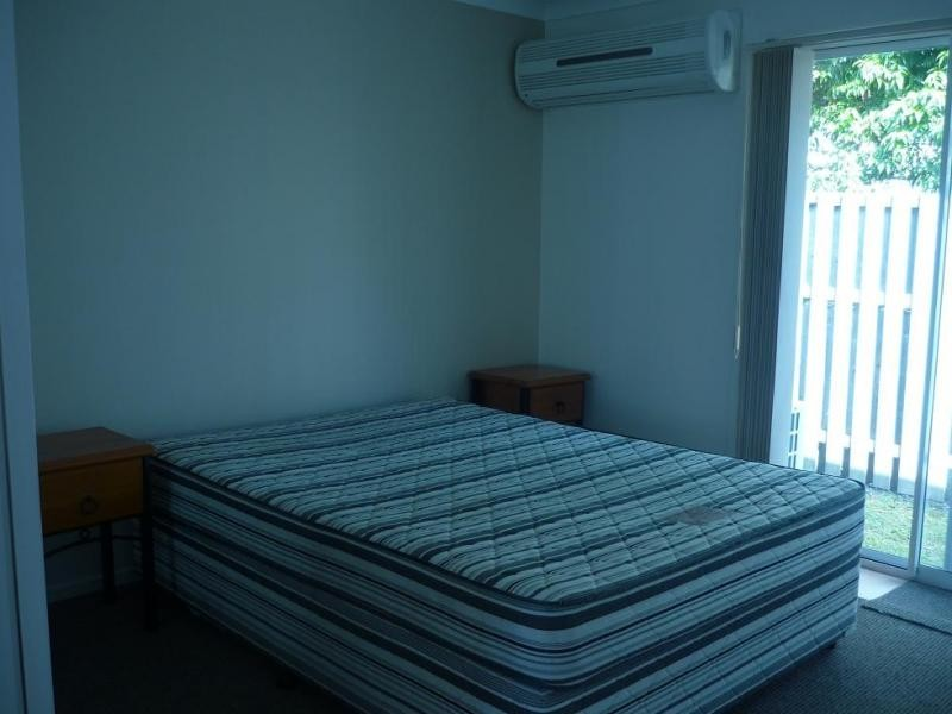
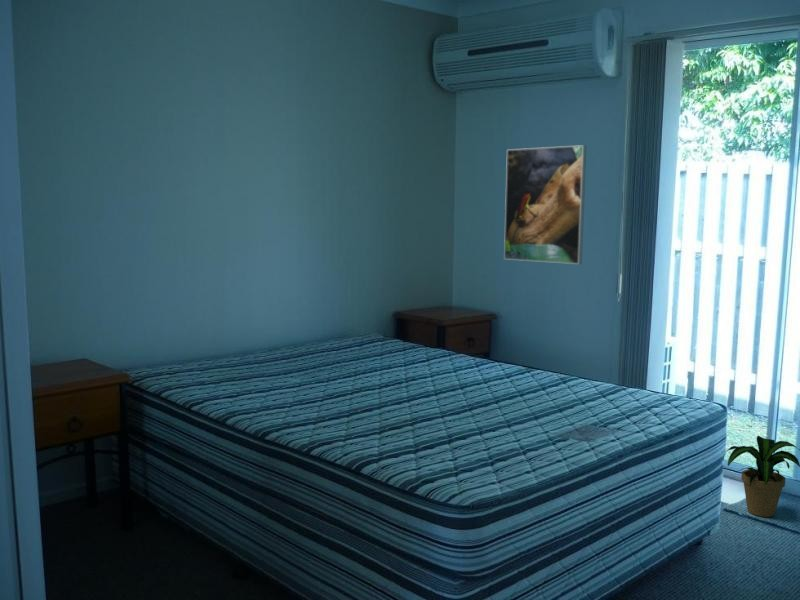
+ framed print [503,144,587,265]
+ potted plant [725,435,800,518]
